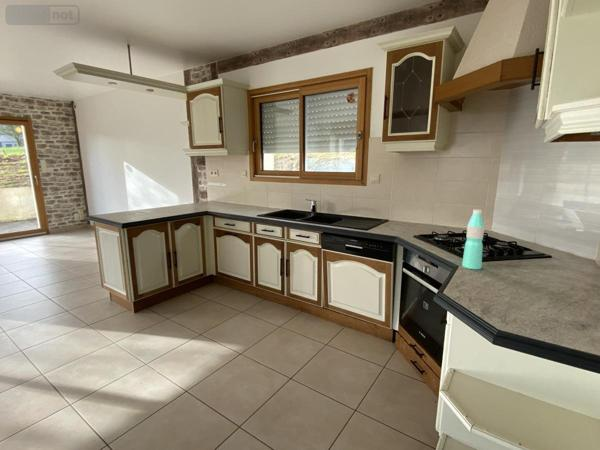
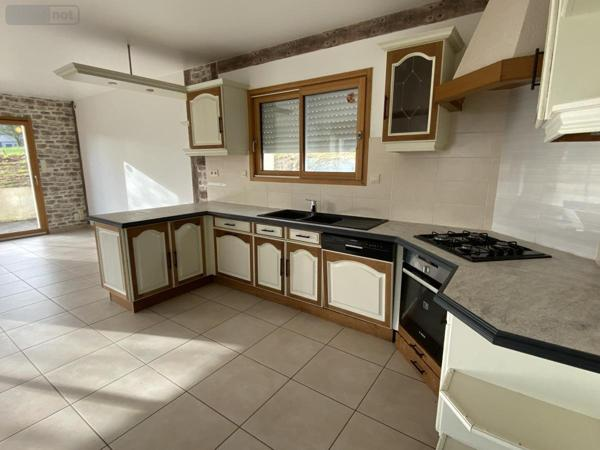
- water bottle [461,209,485,270]
